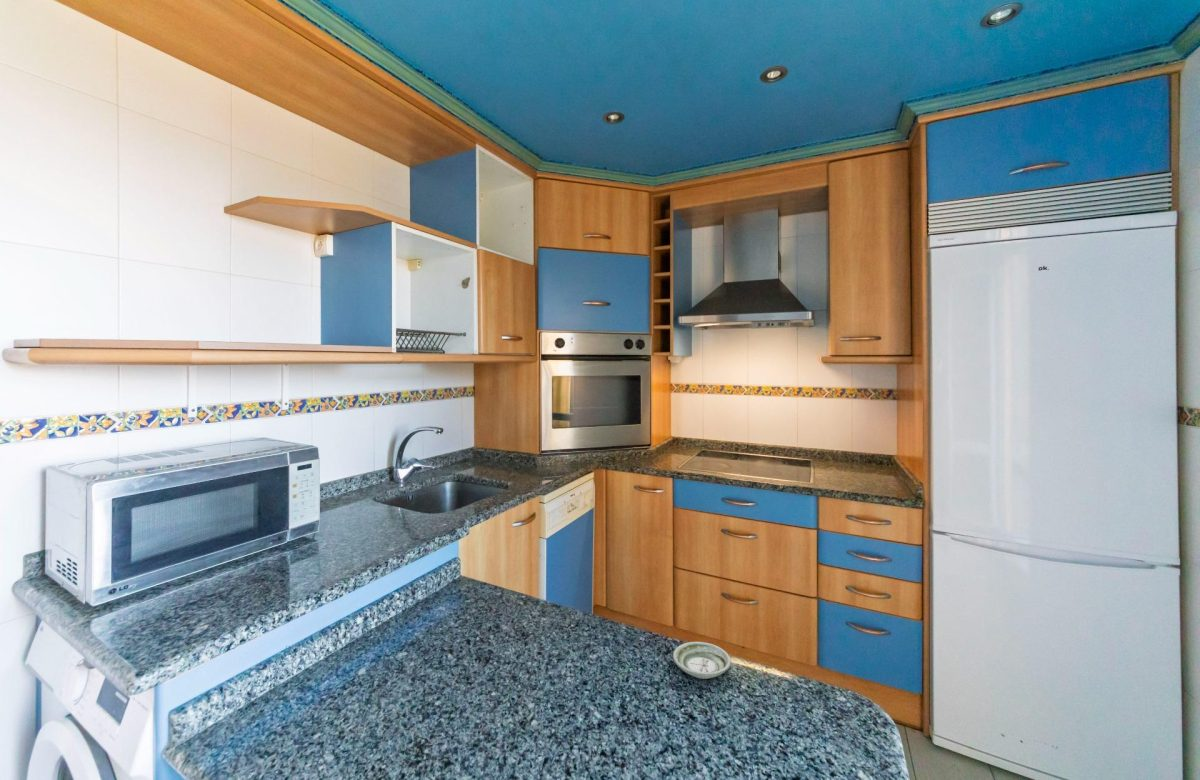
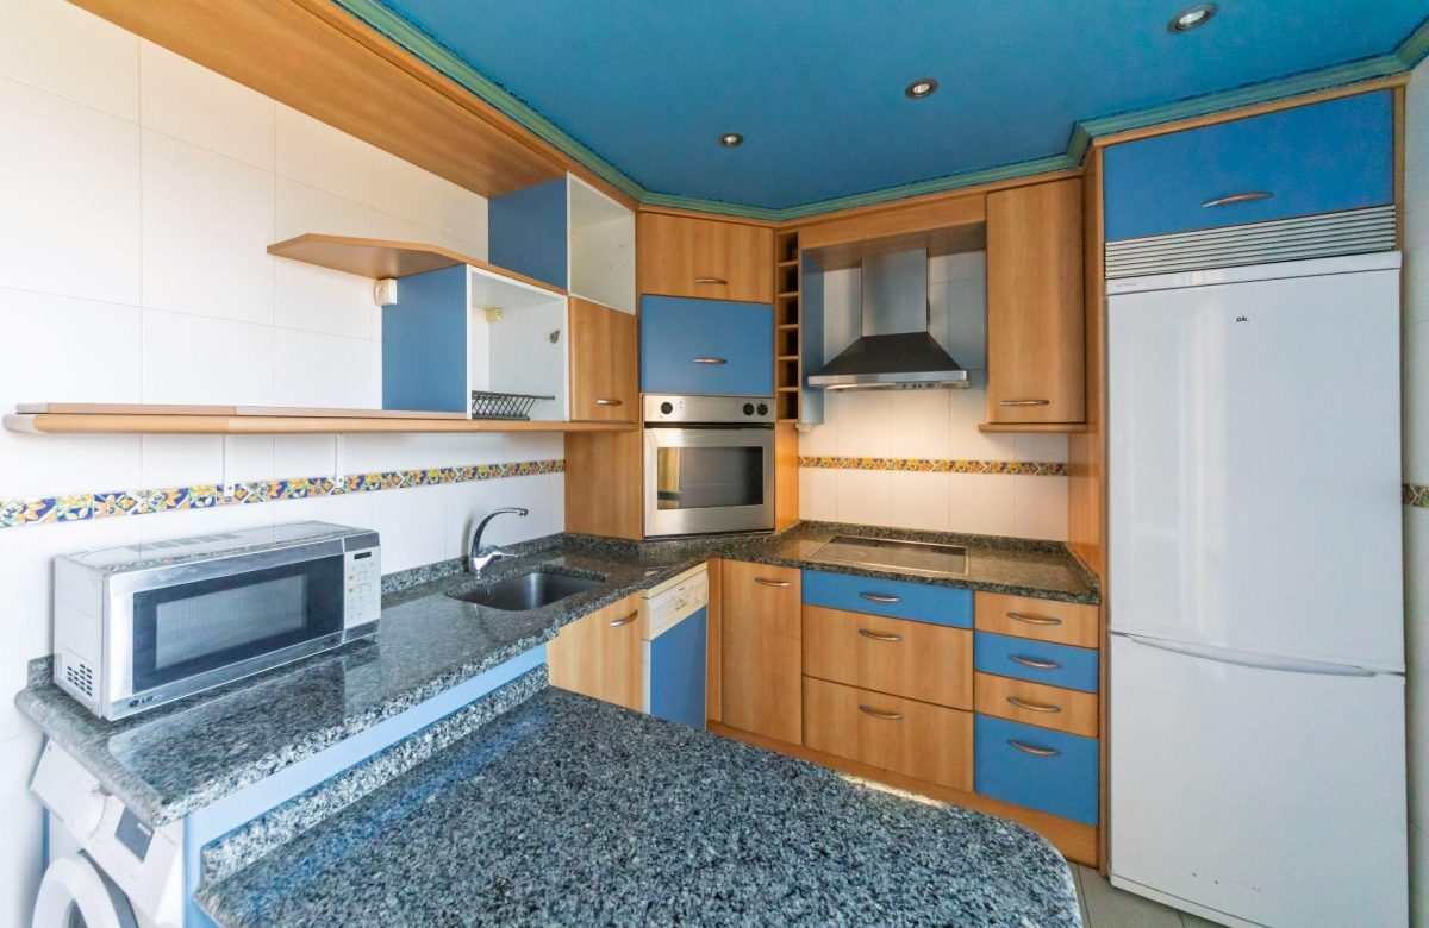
- saucer [672,641,732,680]
